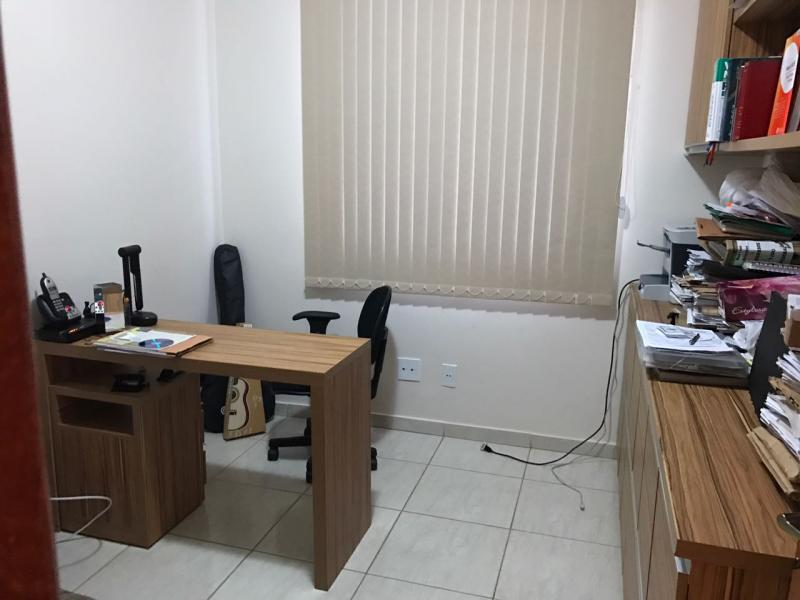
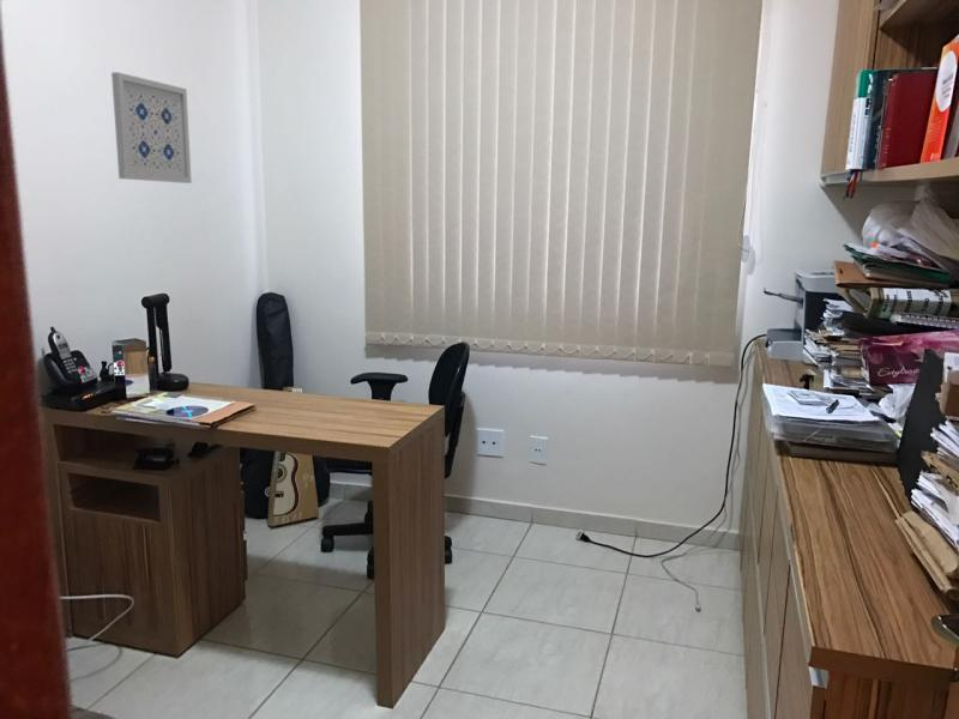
+ wall art [110,71,193,185]
